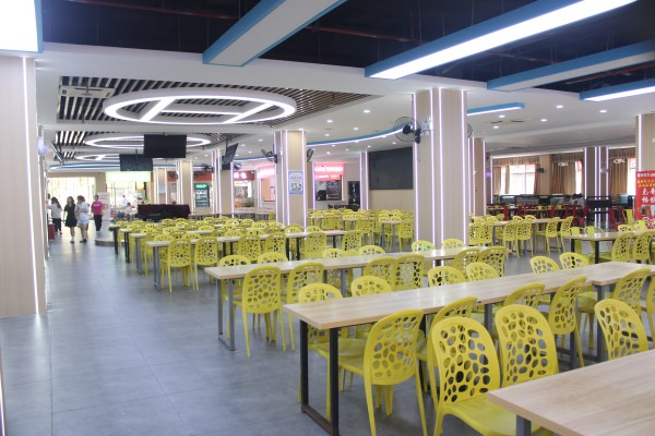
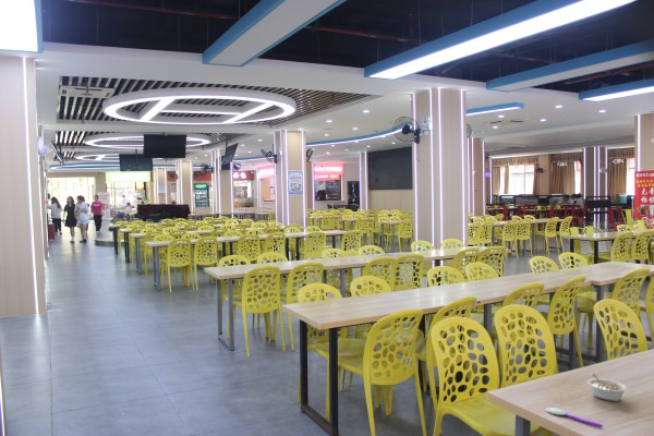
+ spoon [544,407,604,428]
+ legume [586,373,629,402]
